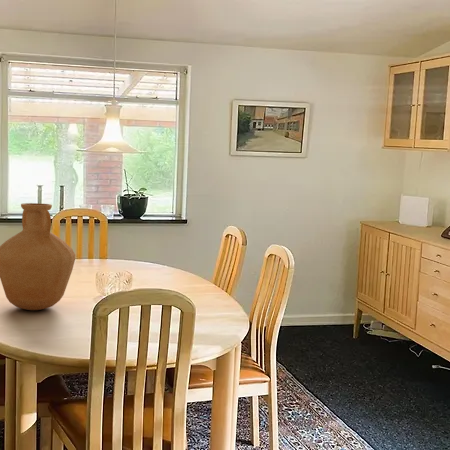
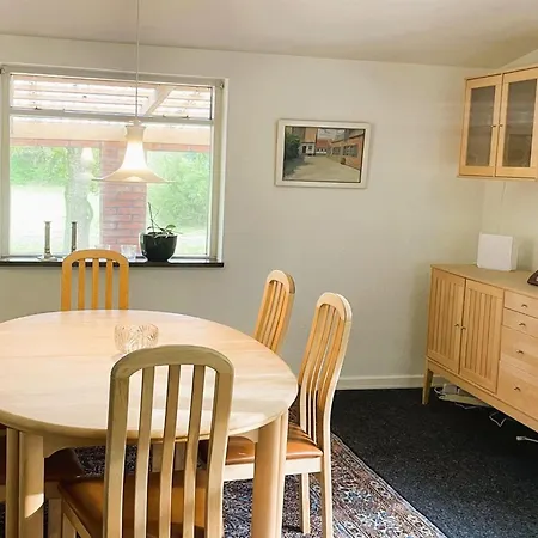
- vase [0,202,76,311]
